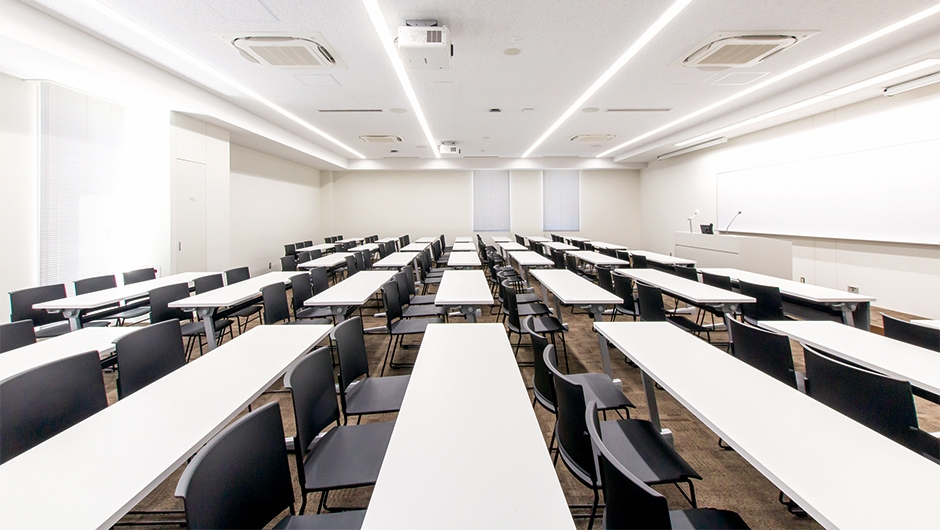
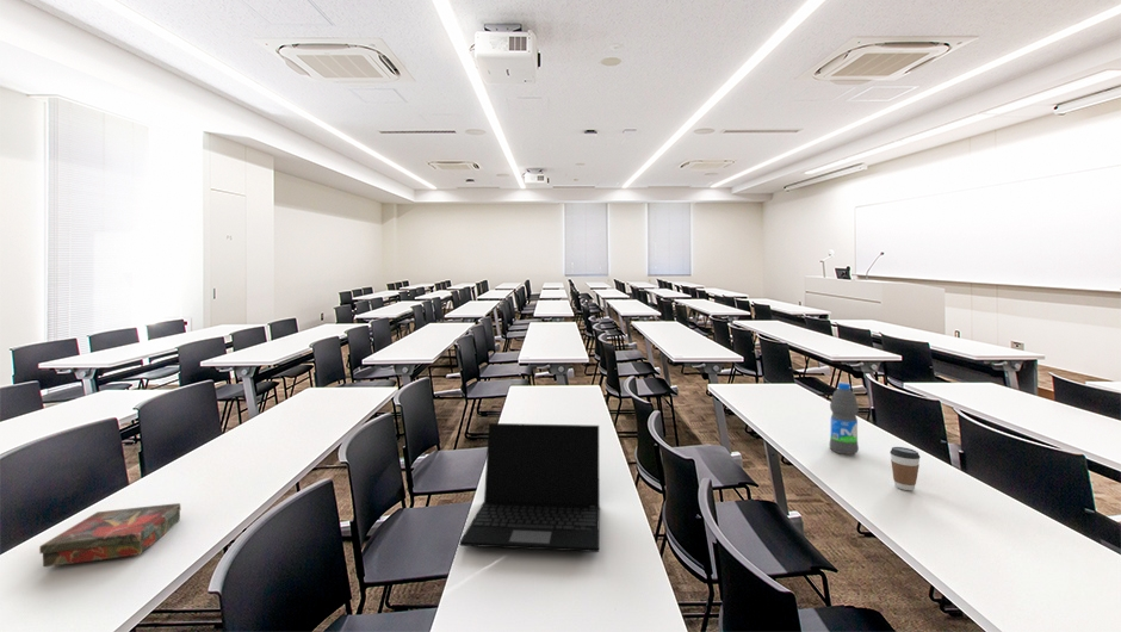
+ coffee cup [890,446,921,491]
+ water bottle [829,382,860,456]
+ book [38,502,181,568]
+ laptop [458,422,601,553]
